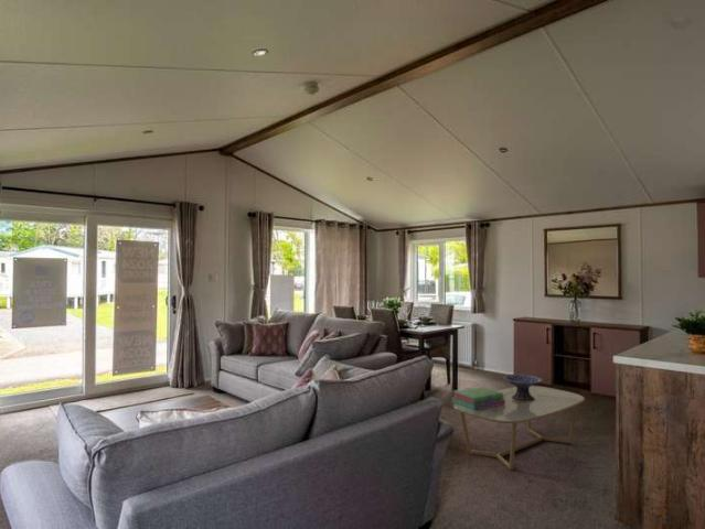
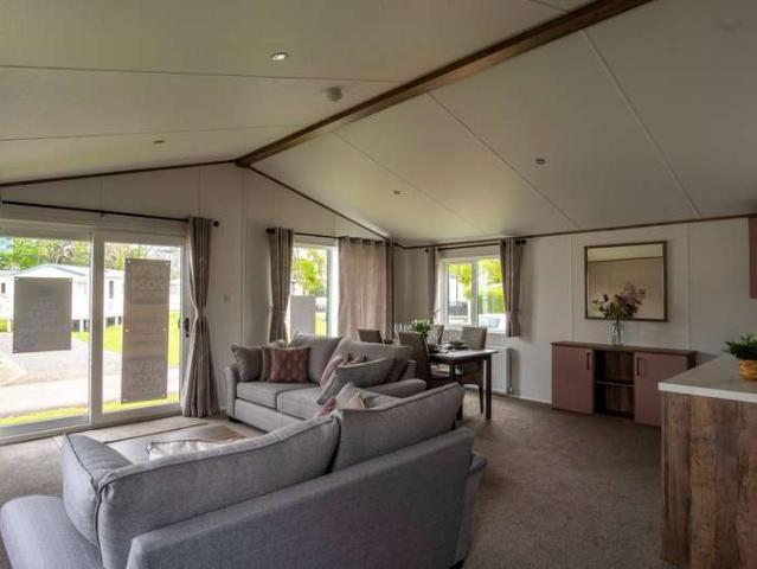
- stack of books [450,386,505,410]
- coffee table [451,385,586,471]
- decorative bowl [502,374,544,401]
